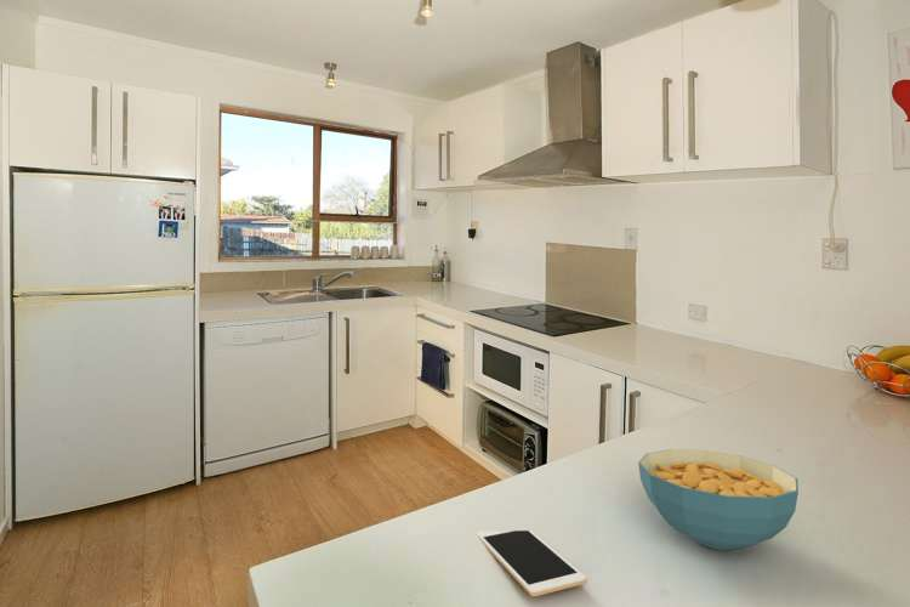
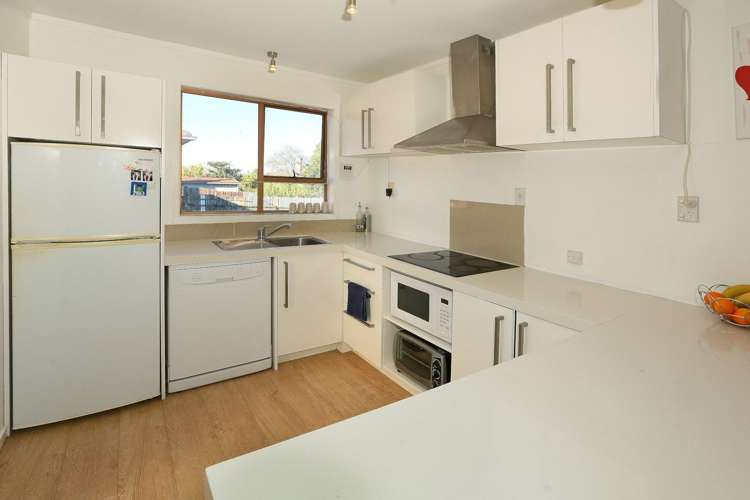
- cereal bowl [637,448,800,551]
- cell phone [474,529,587,597]
